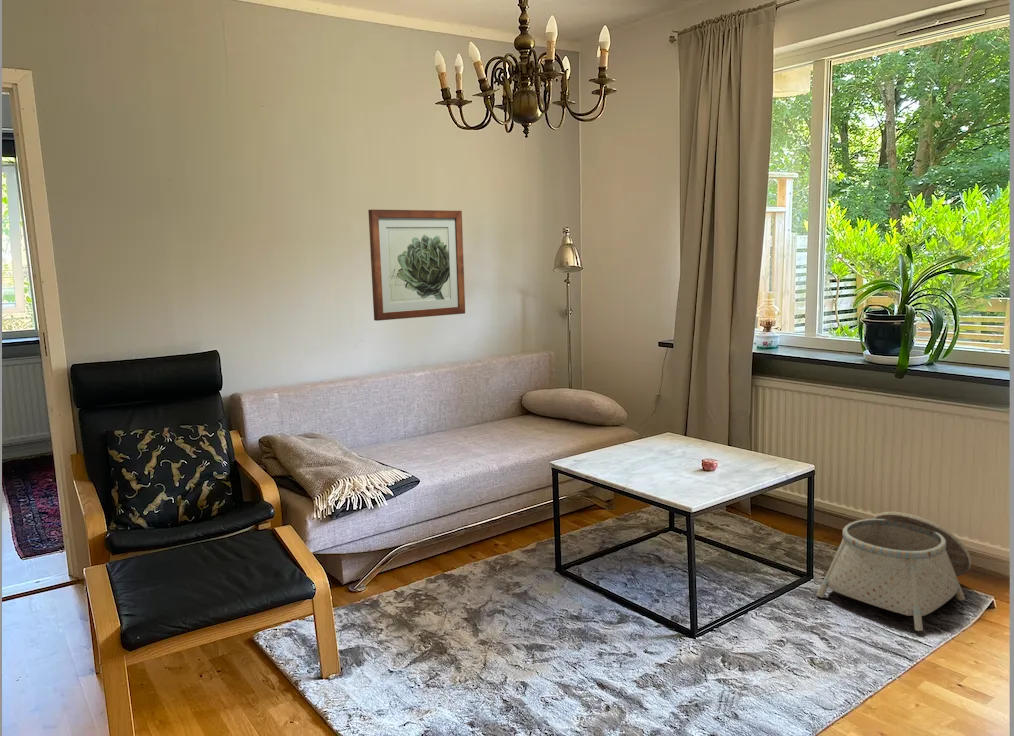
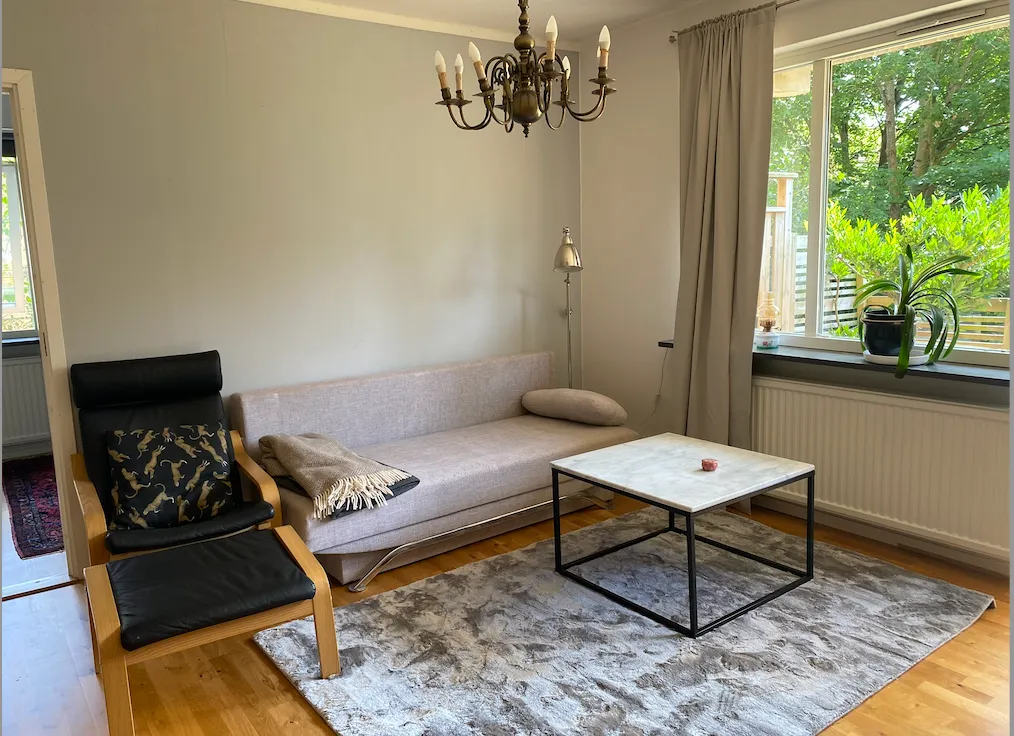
- wall art [367,208,466,322]
- basket [816,511,972,632]
